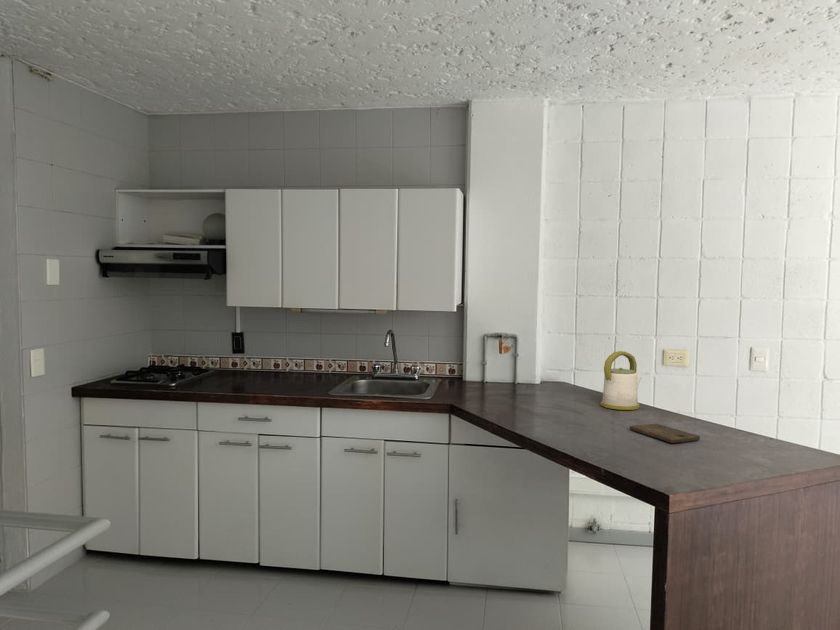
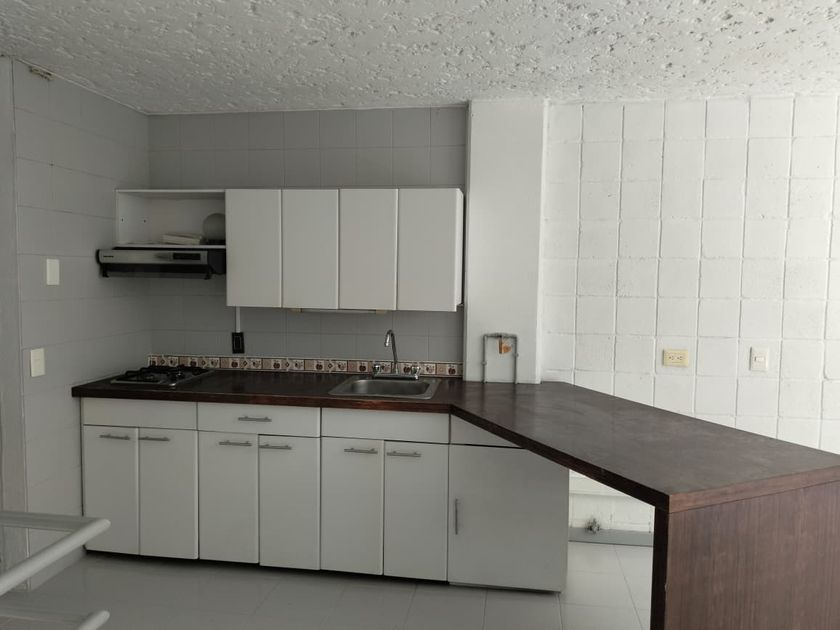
- kettle [599,350,642,411]
- cutting board [629,423,701,444]
